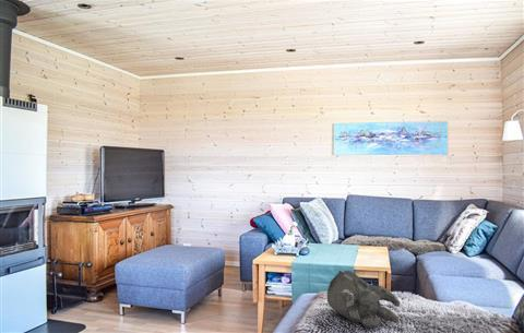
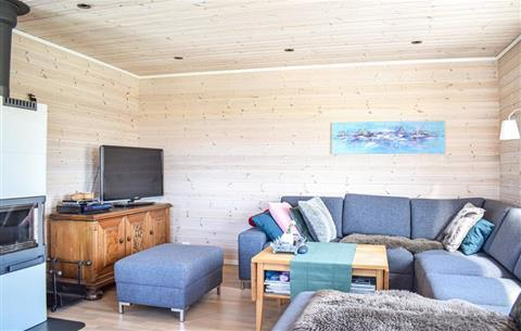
- plush toy [326,270,401,330]
